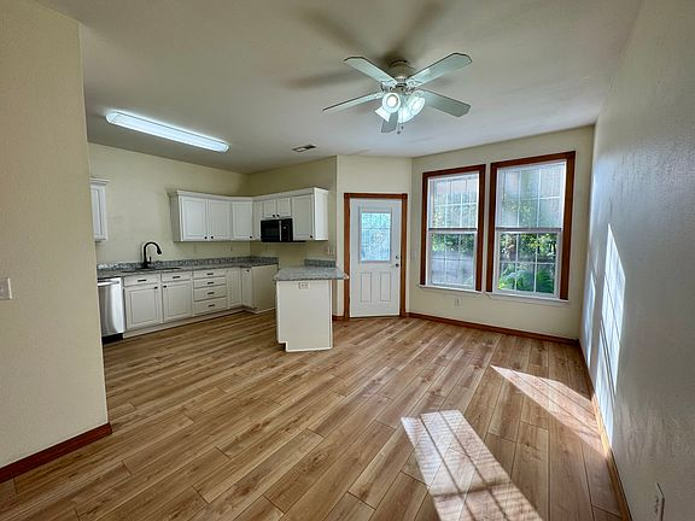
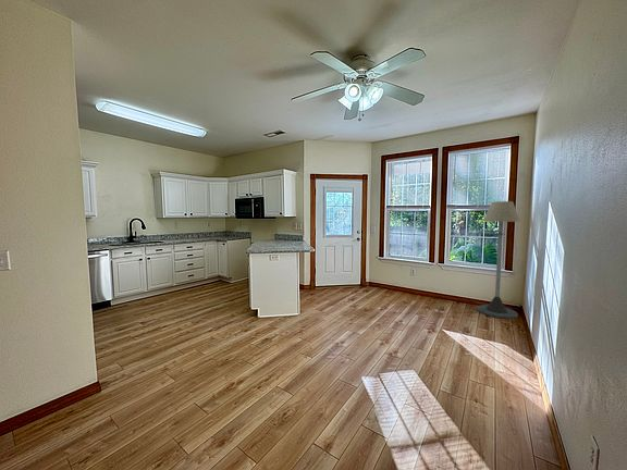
+ floor lamp [476,200,521,320]
